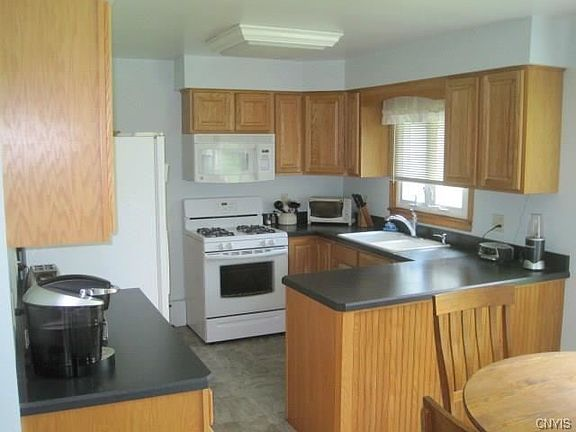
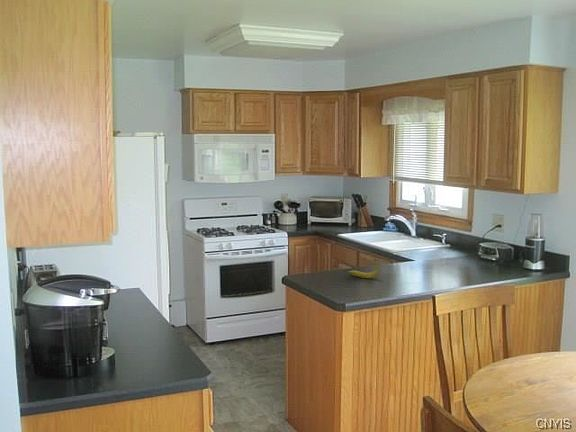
+ banana [348,259,380,279]
